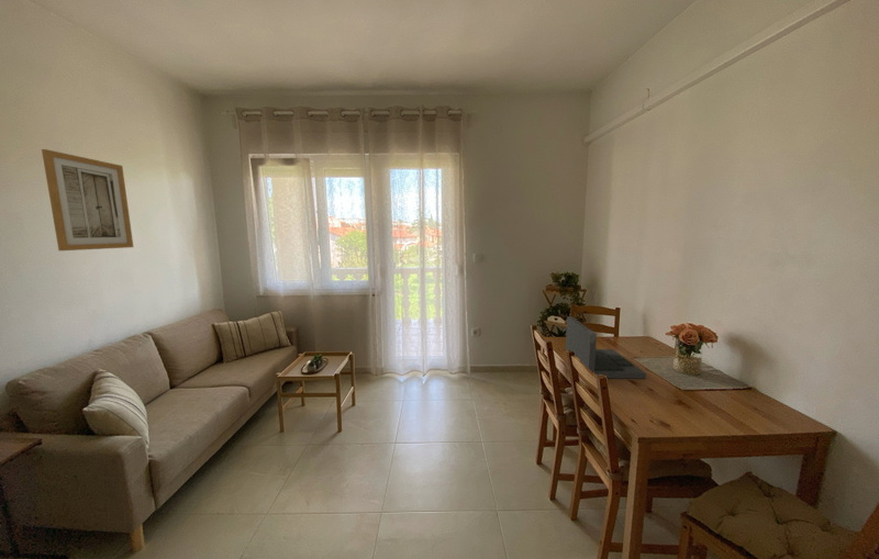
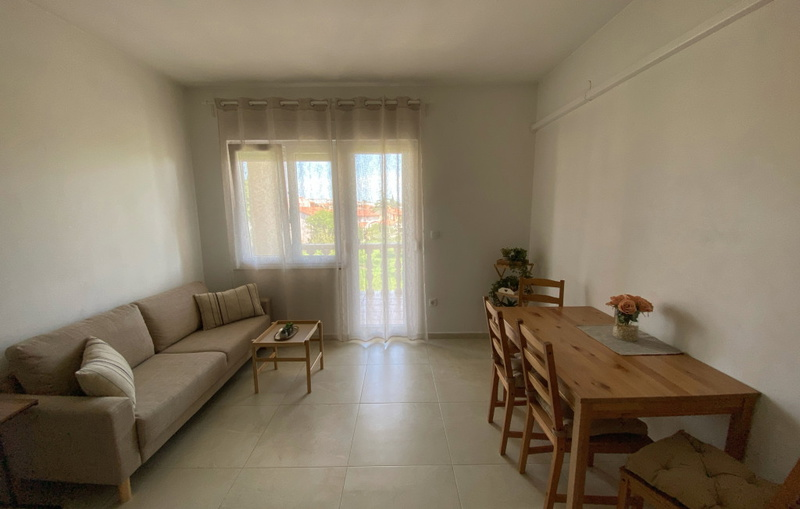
- wall art [41,148,134,251]
- laptop [565,315,647,380]
